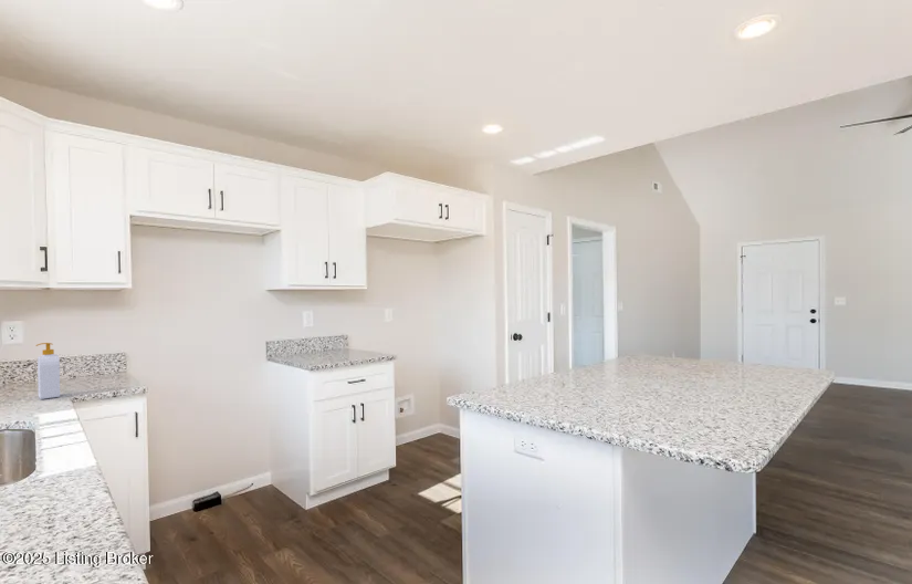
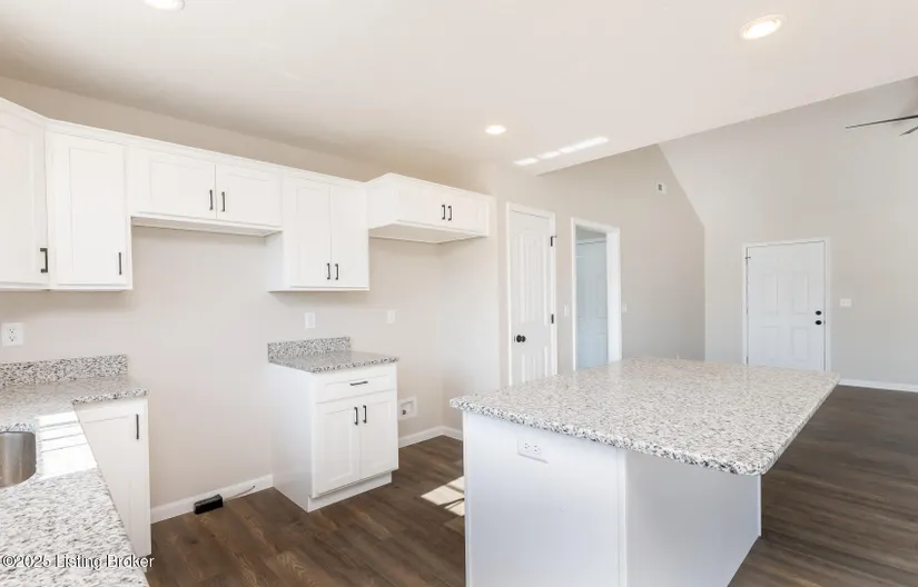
- soap bottle [34,342,61,400]
